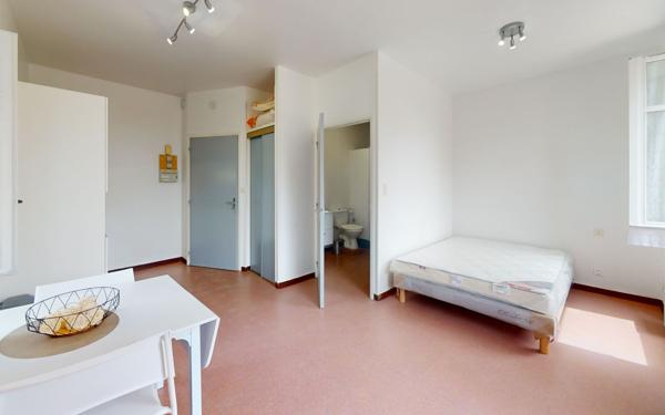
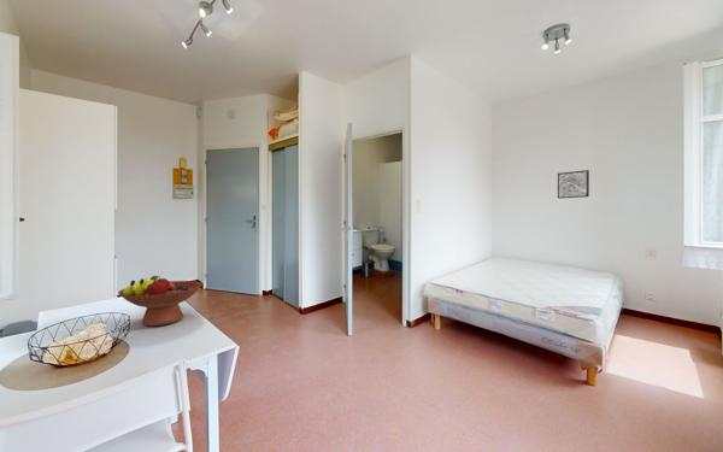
+ fruit bowl [117,275,204,327]
+ wall art [557,169,590,200]
